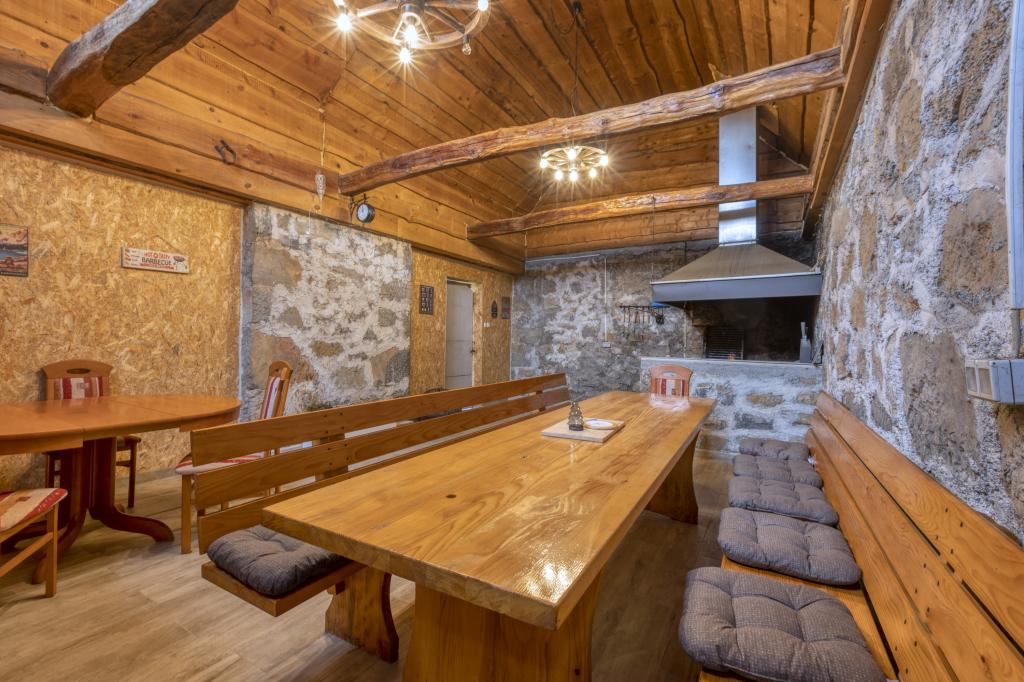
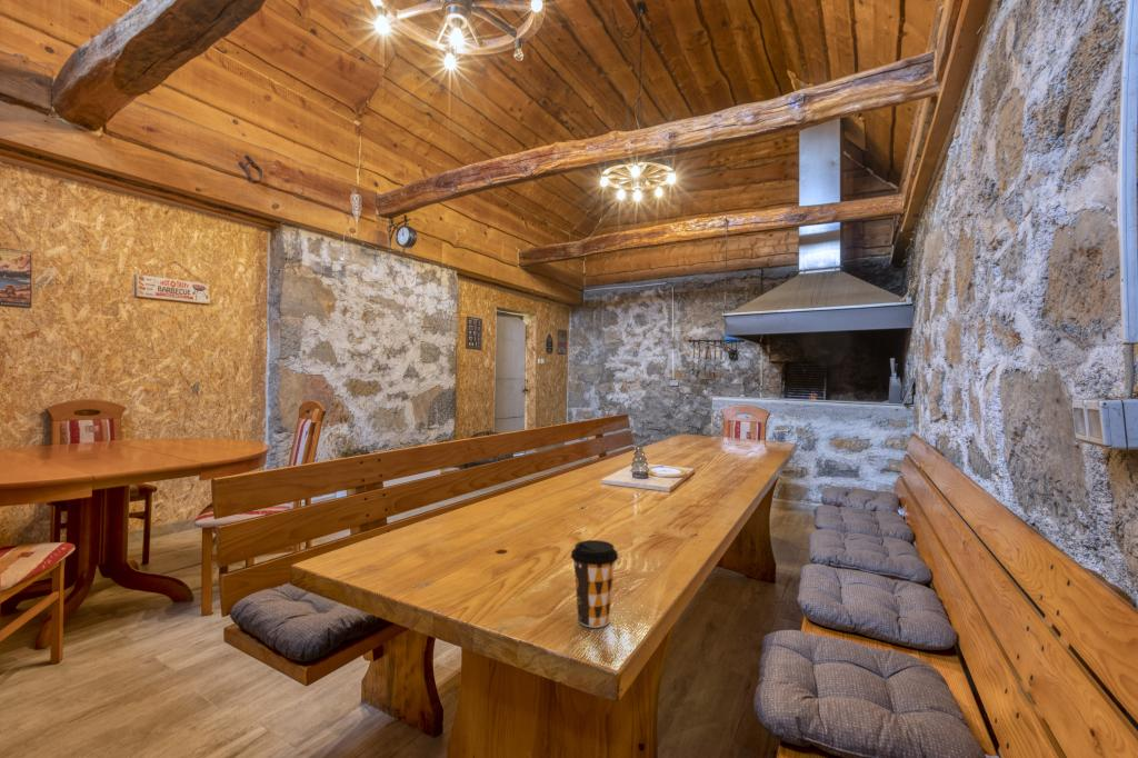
+ coffee cup [570,539,619,629]
